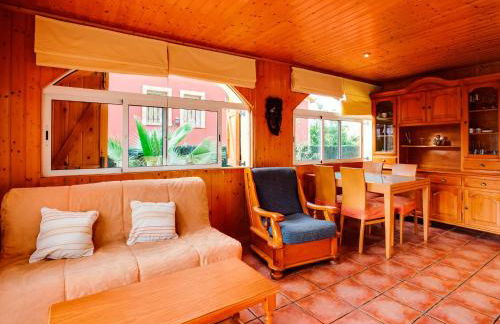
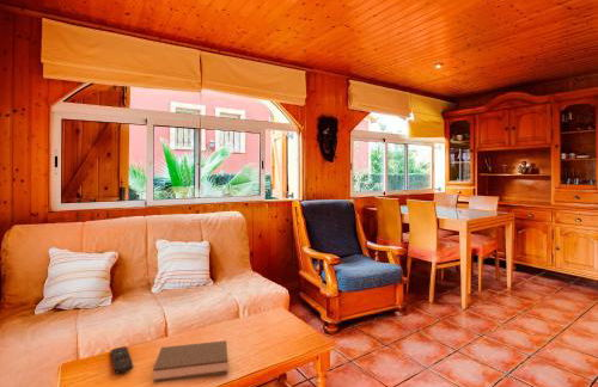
+ remote control [110,345,134,375]
+ book [152,339,228,385]
